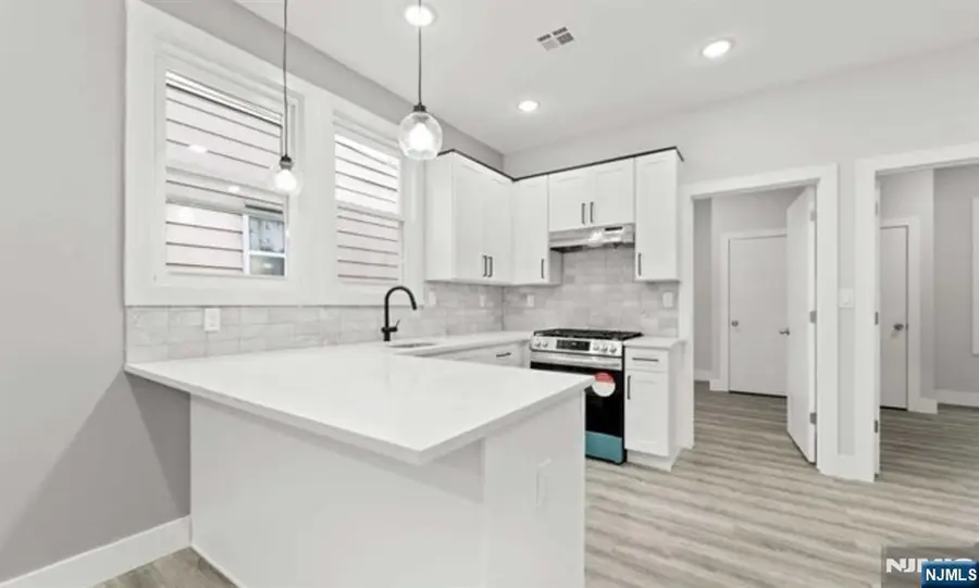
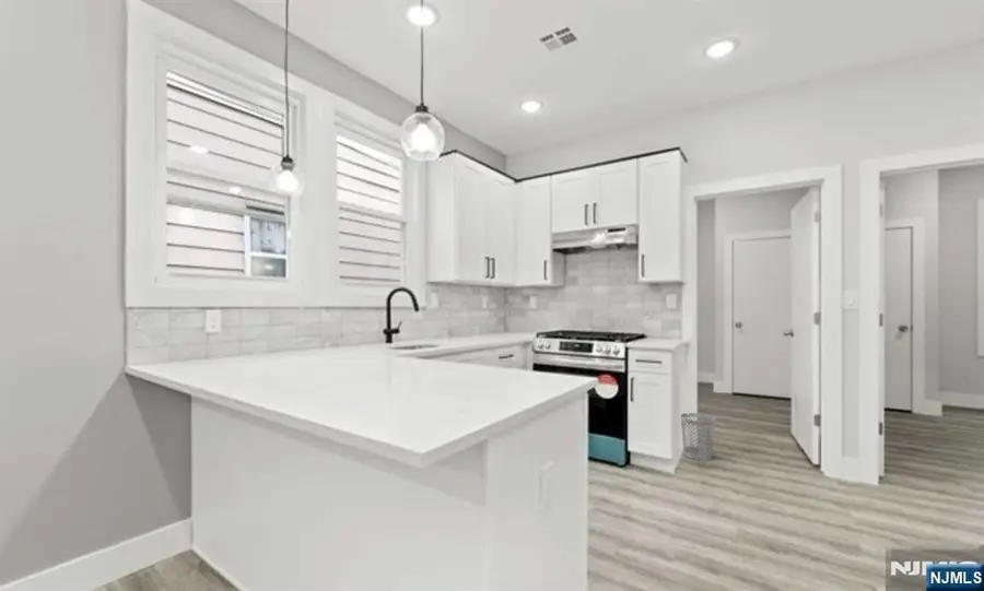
+ wastebasket [680,412,716,462]
